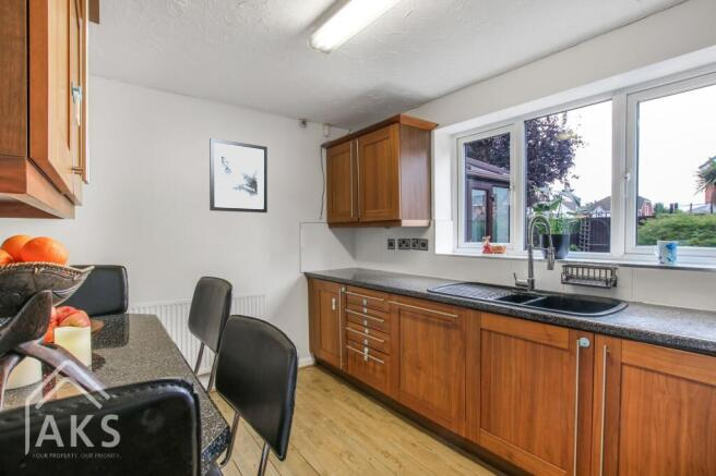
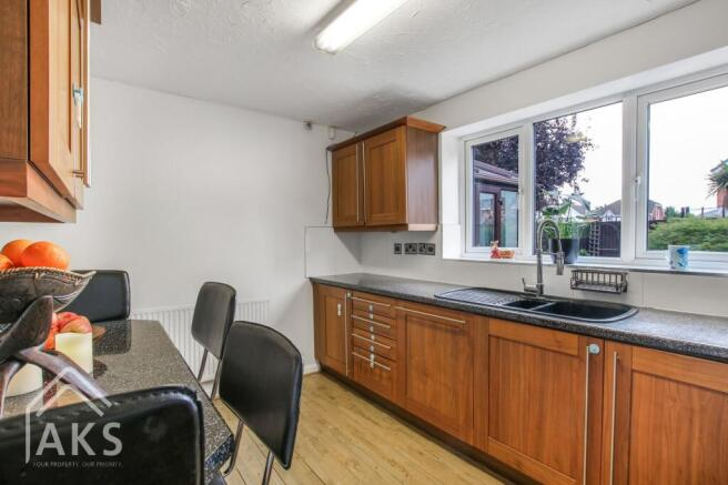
- wall art [208,137,268,213]
